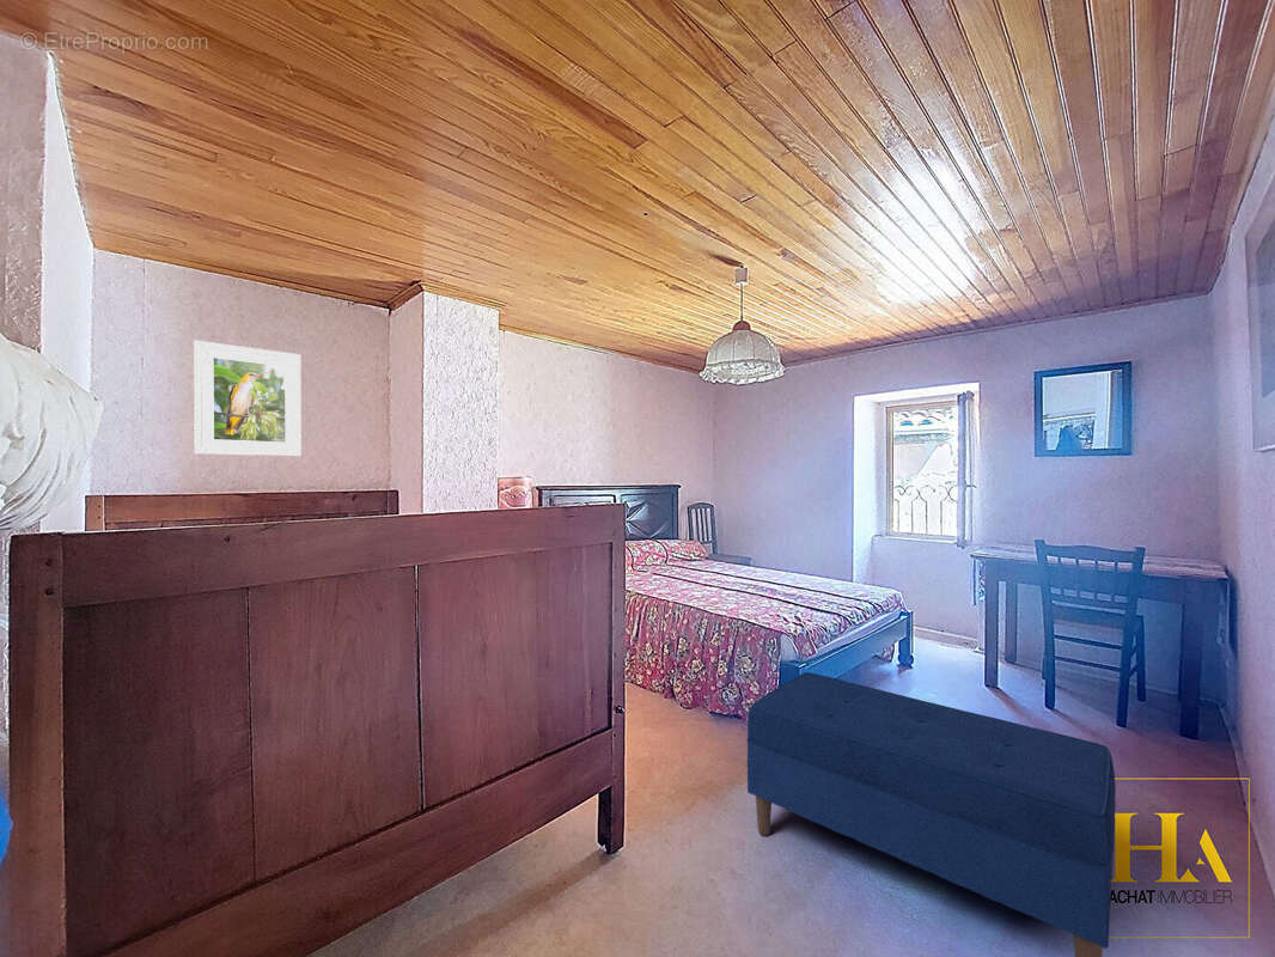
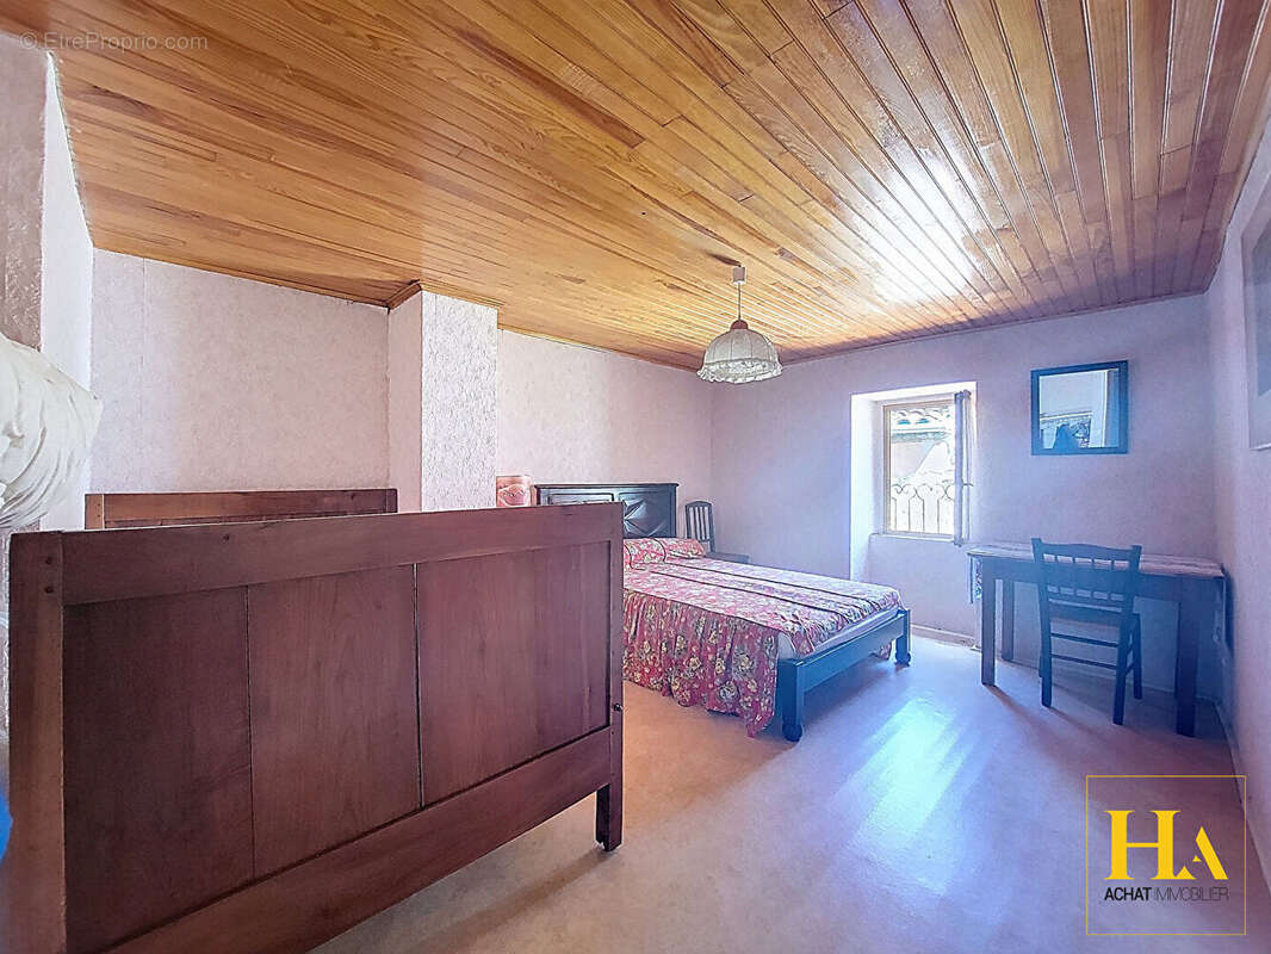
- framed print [193,340,303,457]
- bench [745,671,1117,957]
